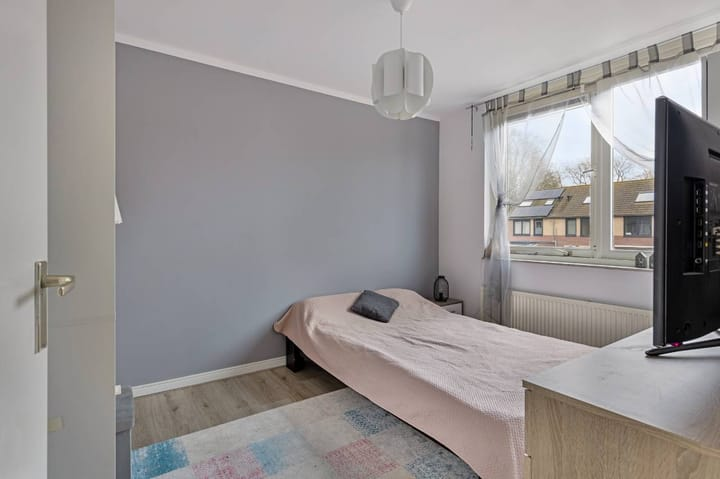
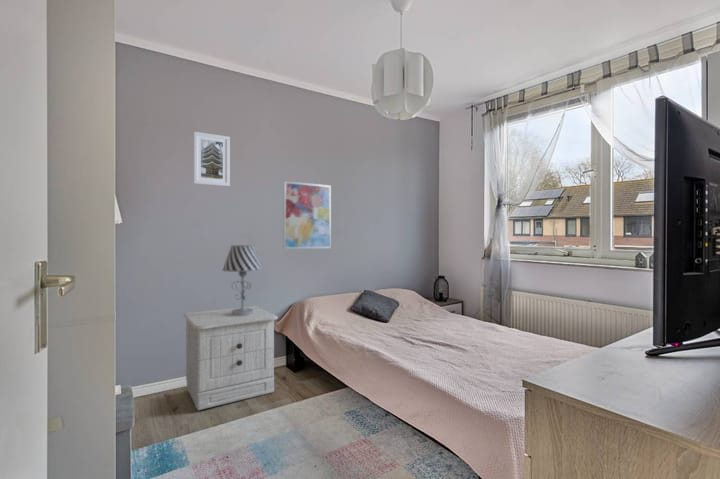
+ wall art [282,180,332,250]
+ nightstand [182,305,278,411]
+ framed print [193,131,231,187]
+ table lamp [221,244,263,316]
